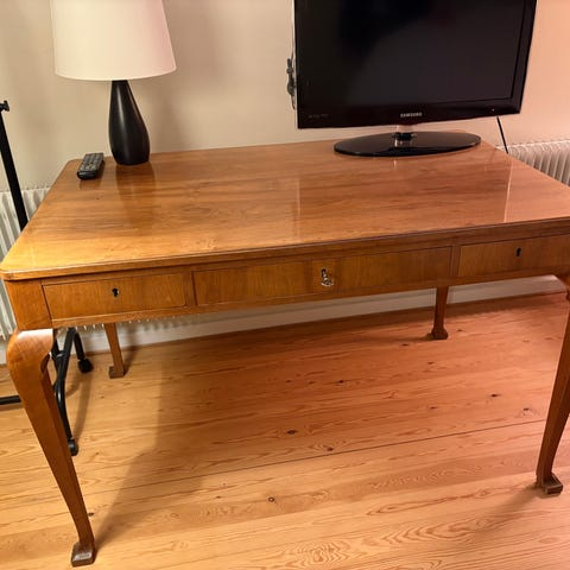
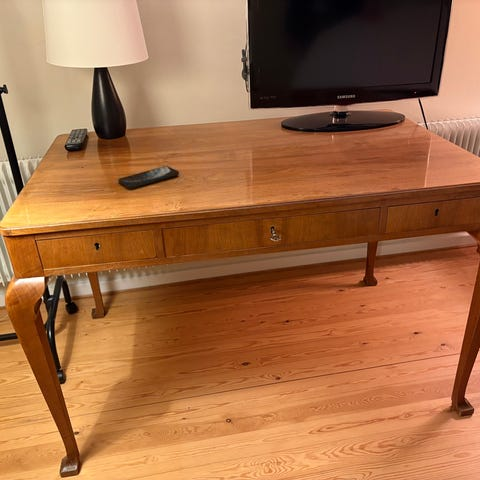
+ smartphone [117,165,180,190]
